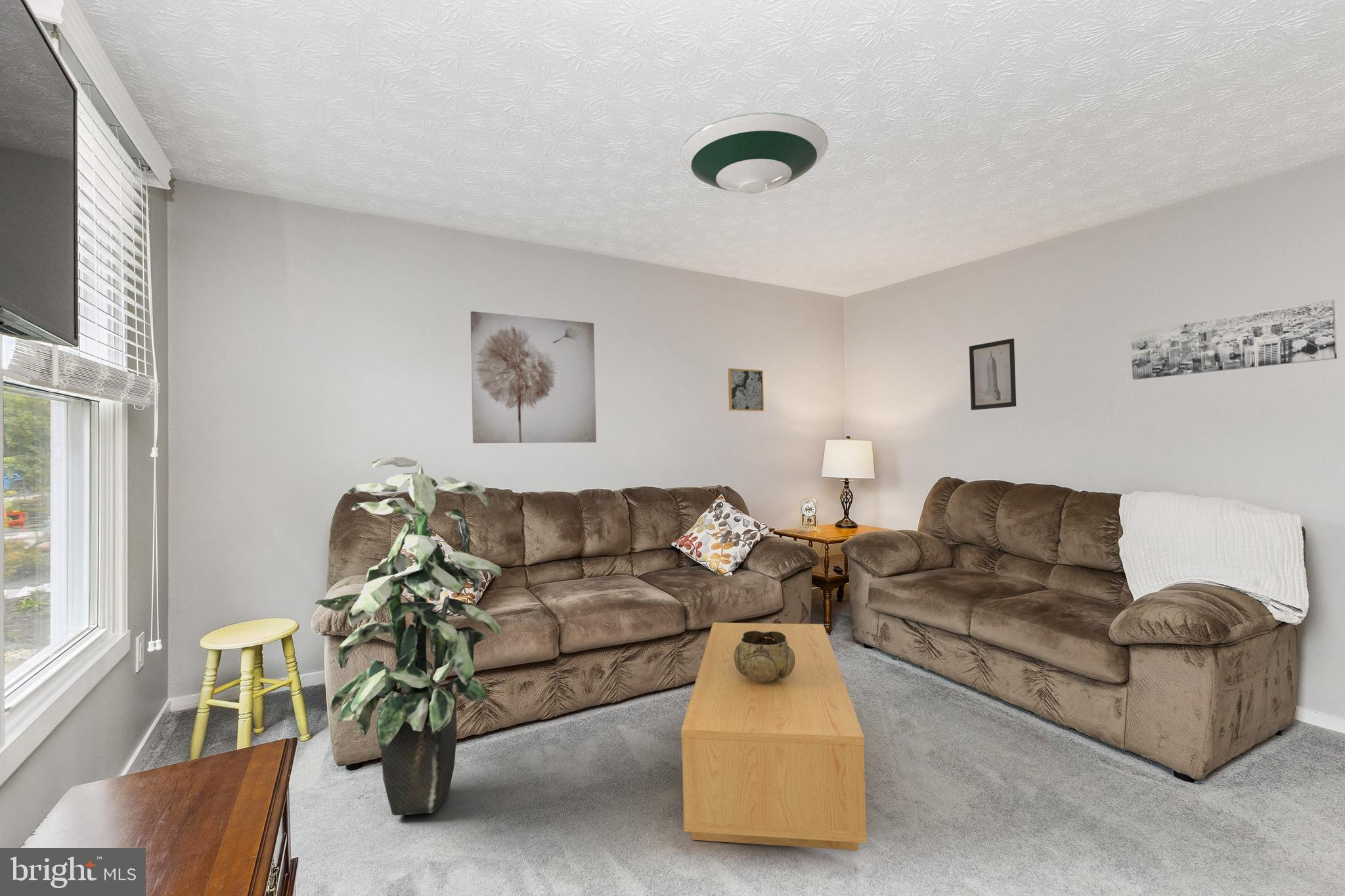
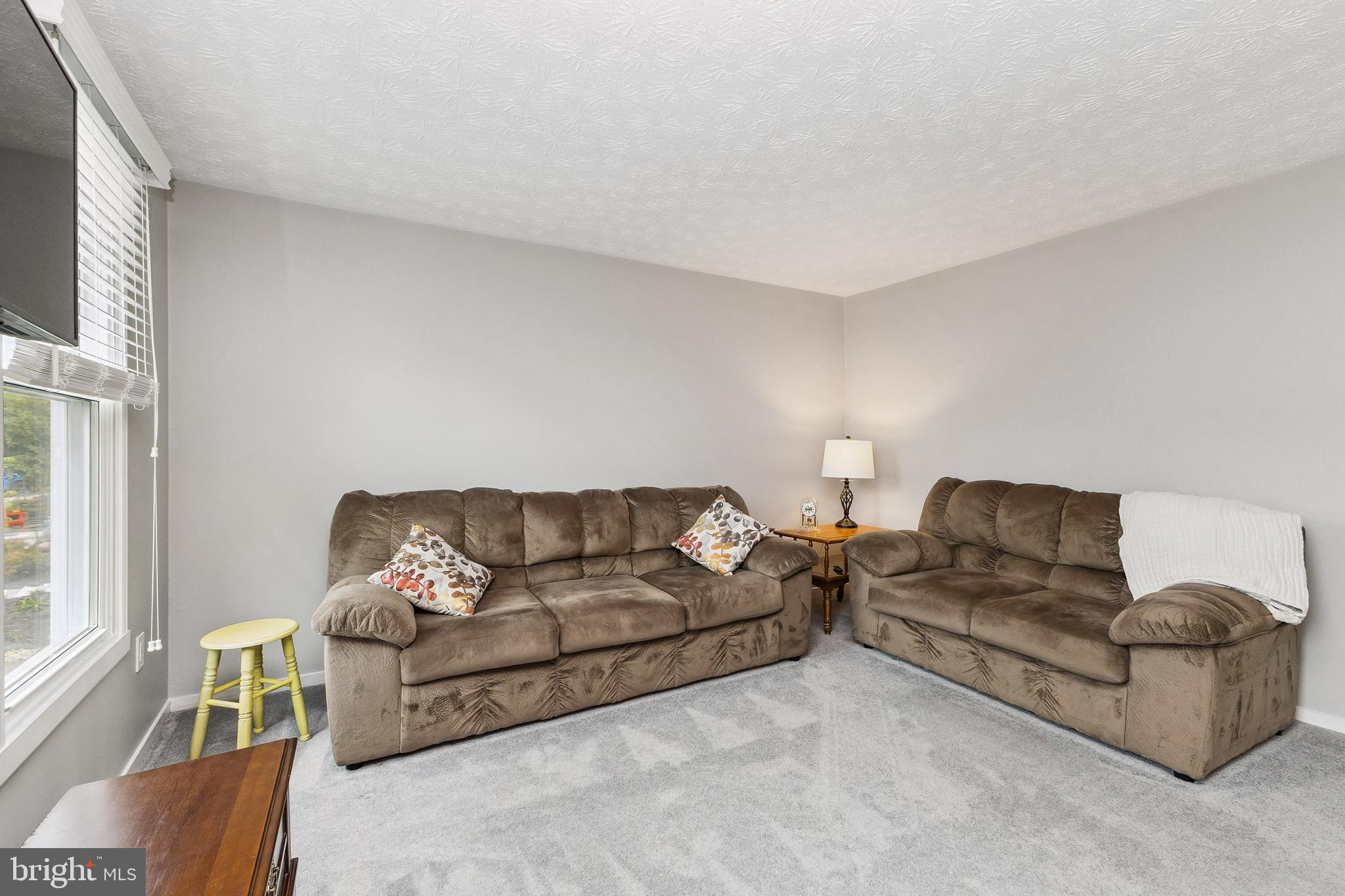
- wall art [470,310,597,444]
- wall art [1130,299,1338,381]
- indoor plant [314,456,502,816]
- decorative bowl [734,631,795,683]
- coffee table [680,622,867,851]
- wall art [969,338,1017,411]
- wall art [728,368,764,412]
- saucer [680,112,829,194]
